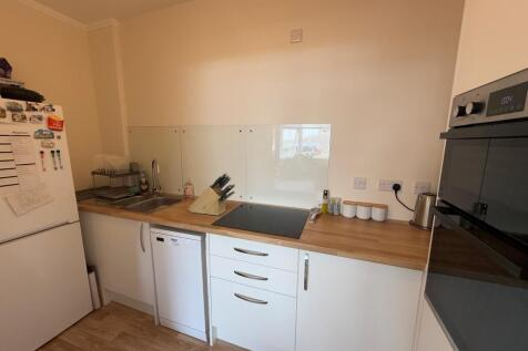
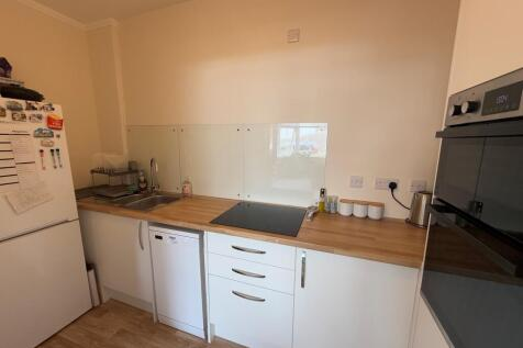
- knife block [187,172,236,217]
